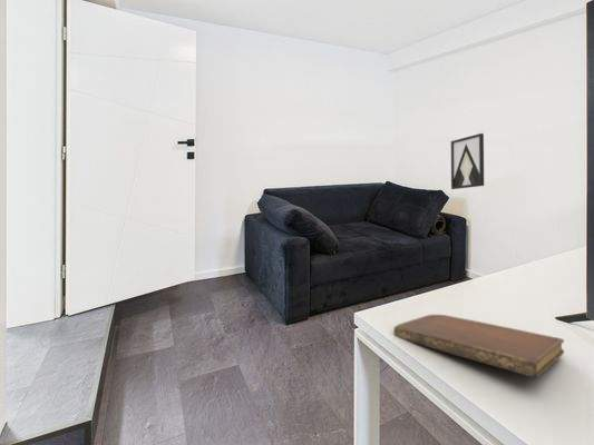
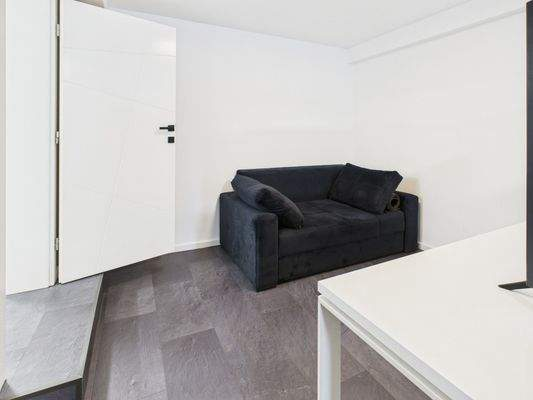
- notebook [393,314,565,378]
- wall art [450,132,485,190]
